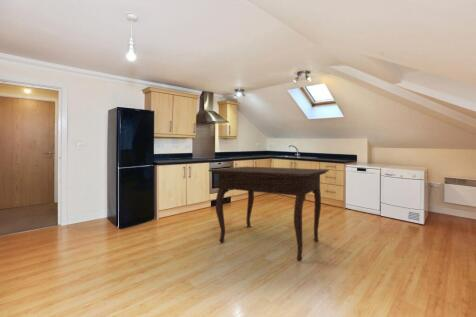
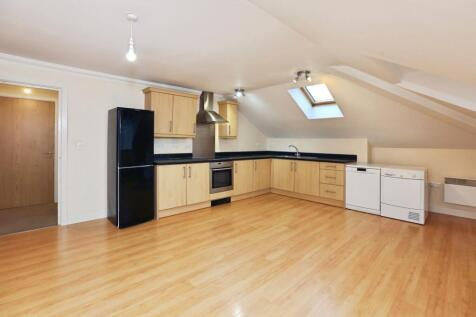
- dining table [207,166,330,262]
